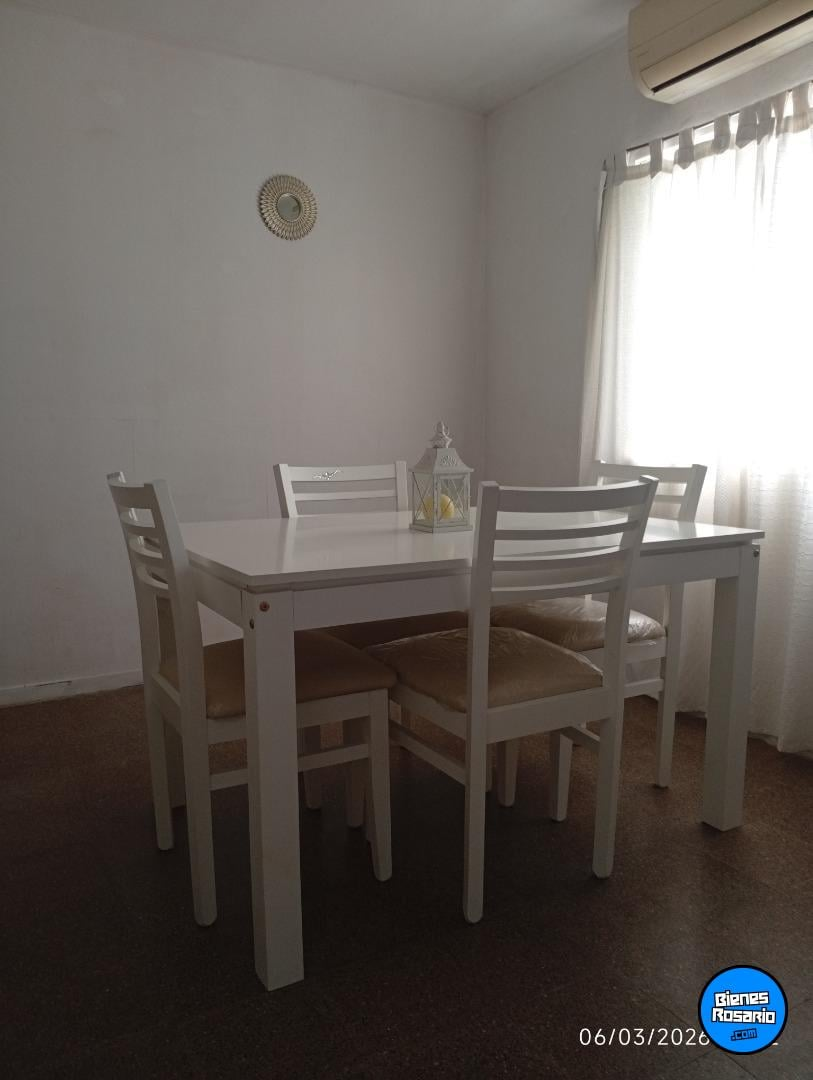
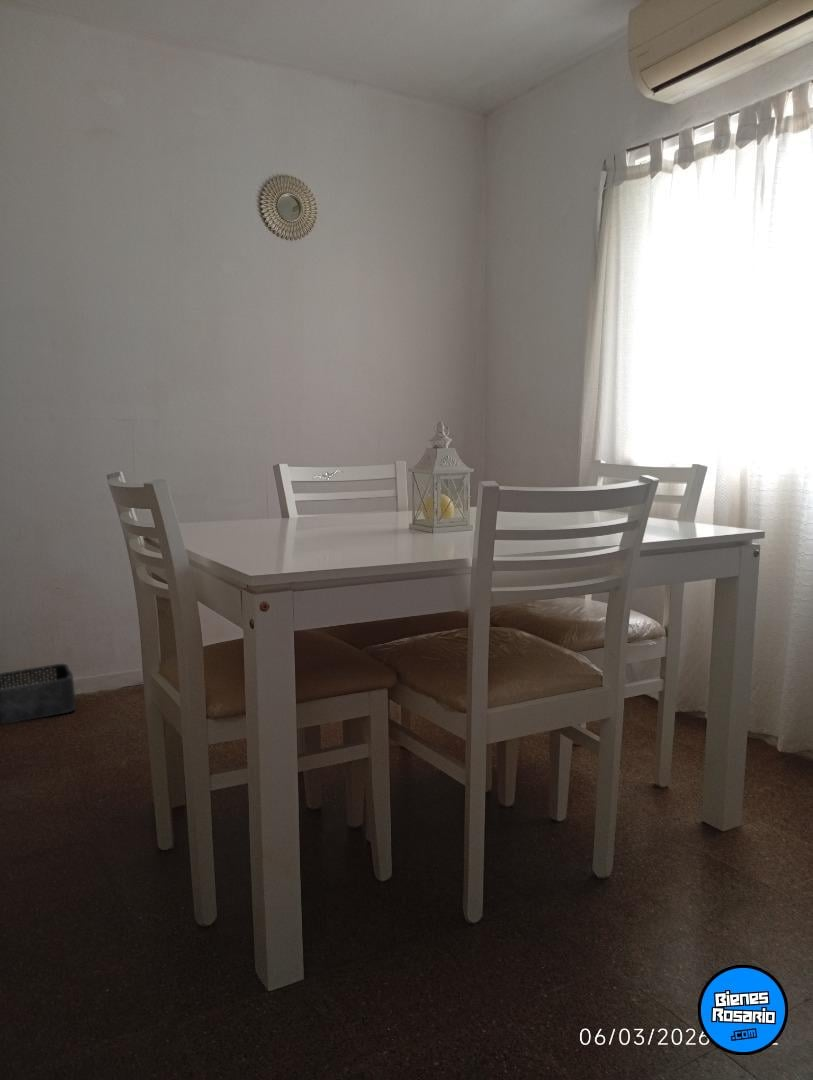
+ storage bin [0,663,77,725]
